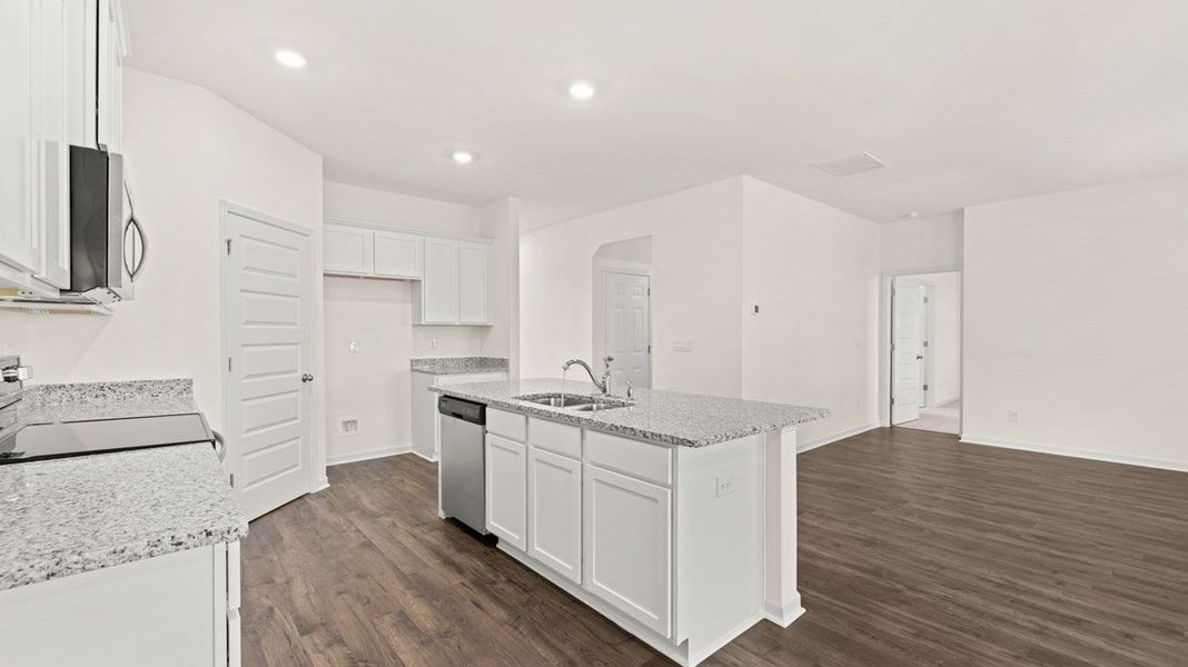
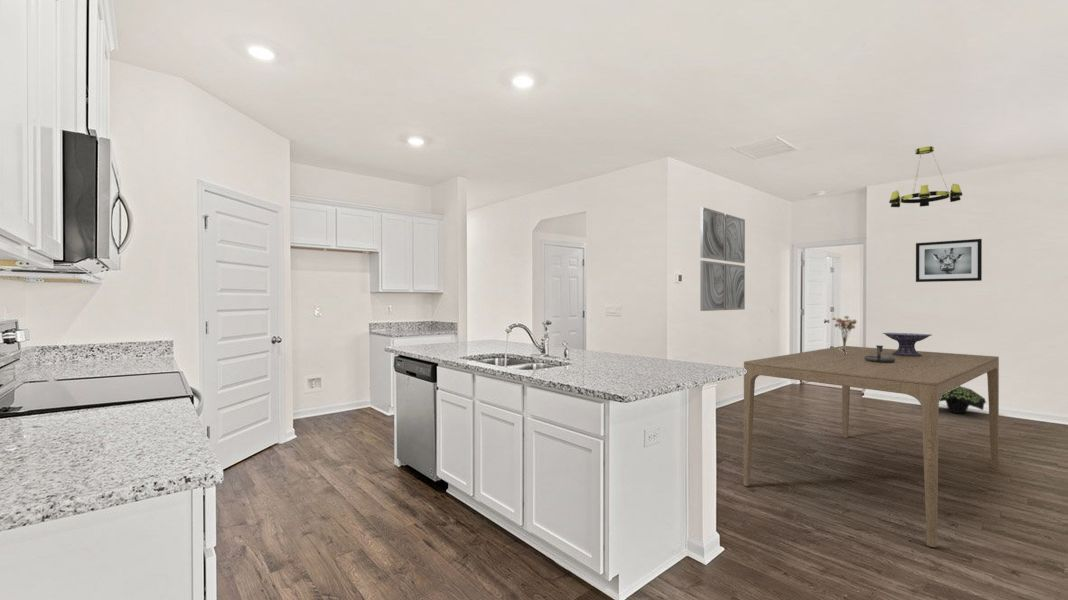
+ candlestick [864,344,896,363]
+ bouquet [831,315,858,354]
+ decorative bowl [882,332,933,356]
+ wall art [915,238,983,283]
+ dining table [743,345,1000,548]
+ chandelier [888,145,963,208]
+ wall art [699,206,746,312]
+ umbrella [939,385,987,414]
